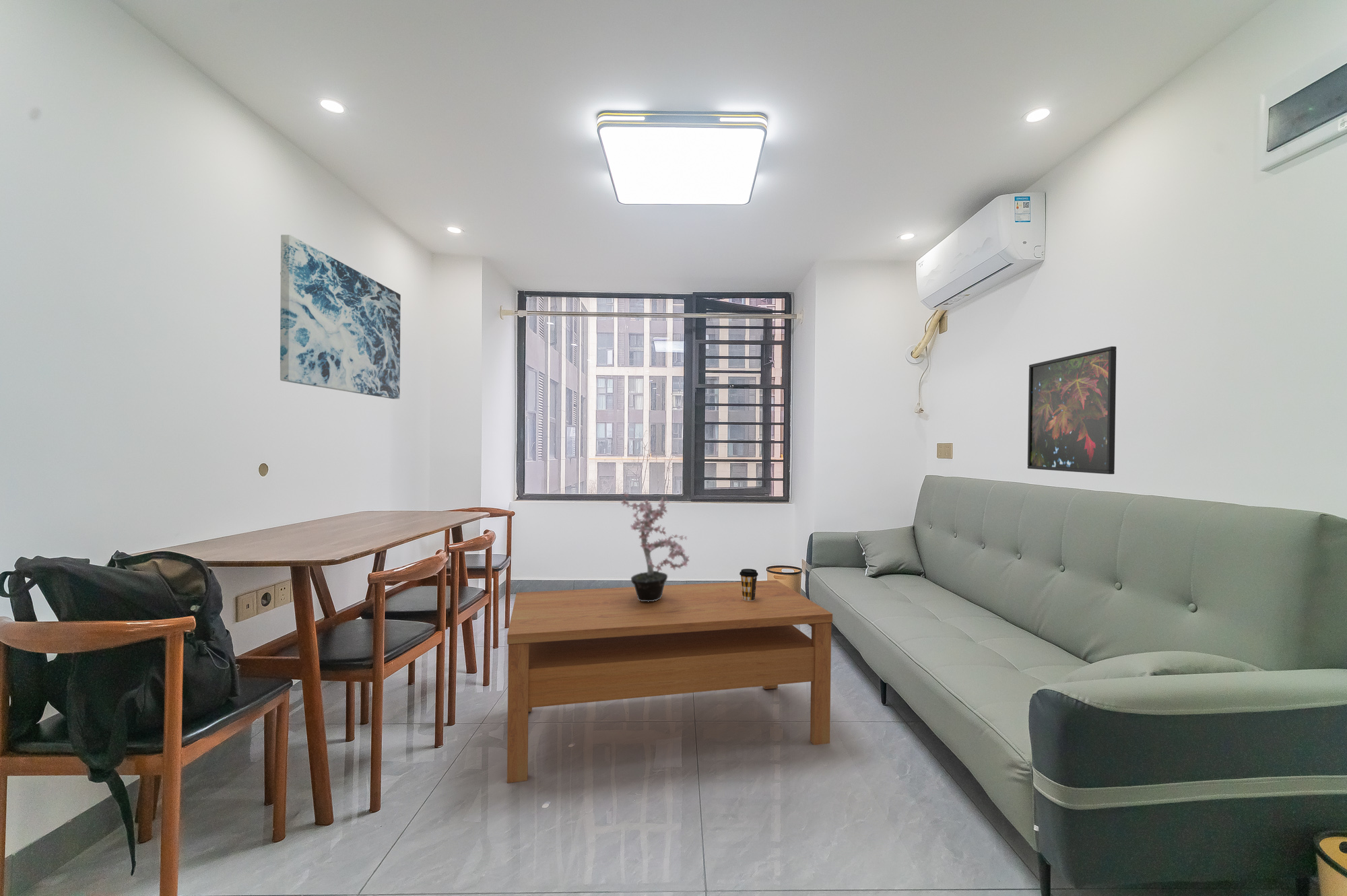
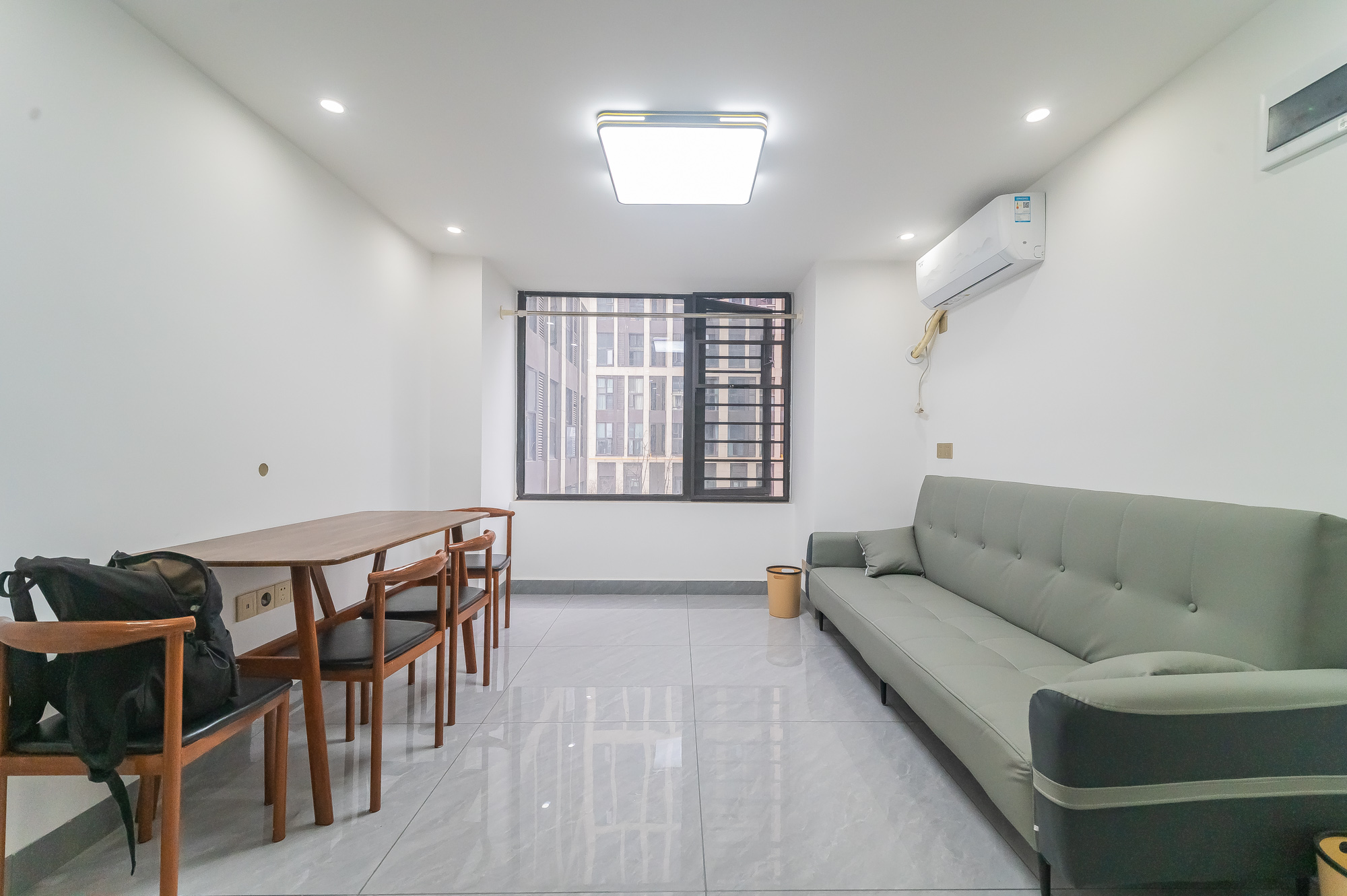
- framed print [1027,346,1117,475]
- wall art [280,234,401,400]
- coffee cup [739,568,759,601]
- coffee table [506,580,833,784]
- potted plant [620,491,690,602]
